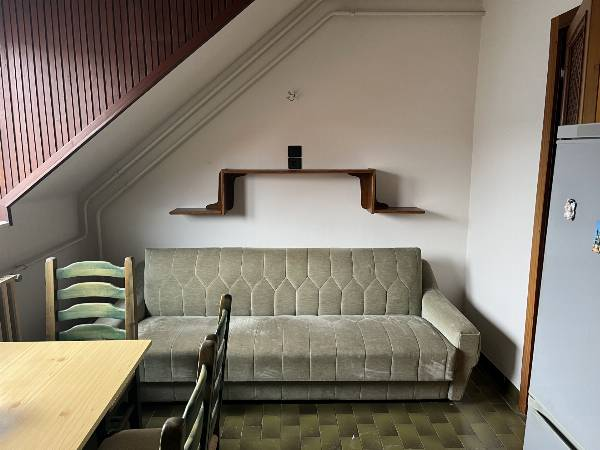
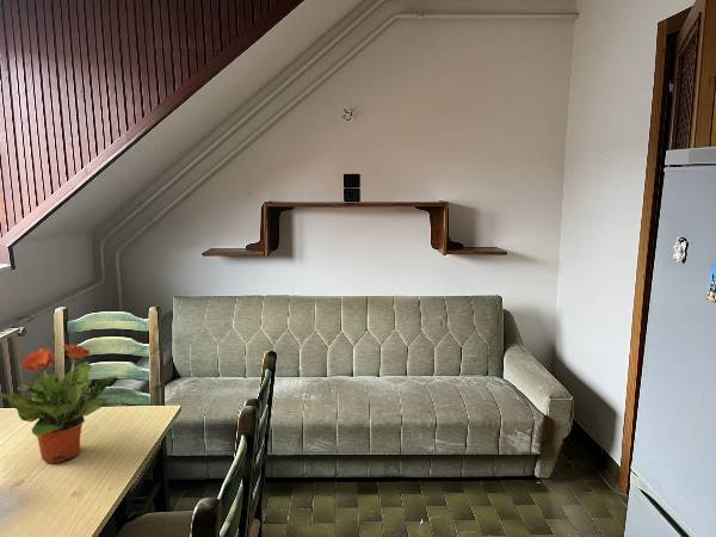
+ potted plant [0,342,118,464]
